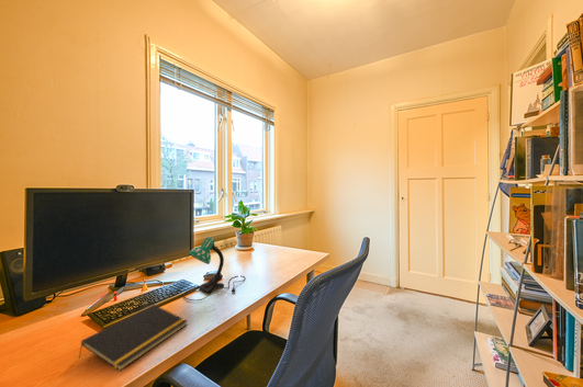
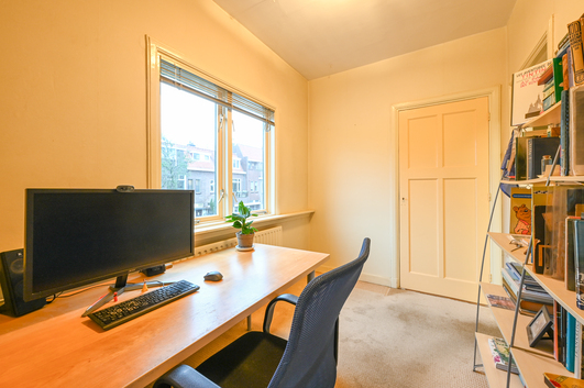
- notepad [77,304,188,372]
- desk lamp [182,236,246,301]
